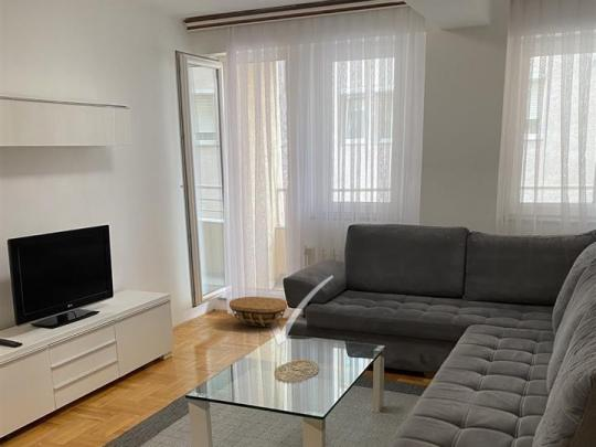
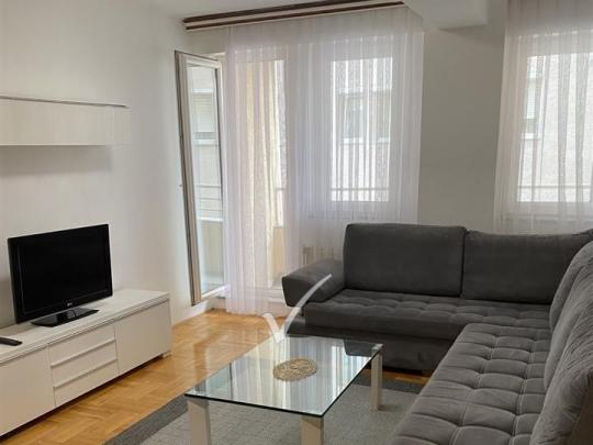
- basket [228,296,288,328]
